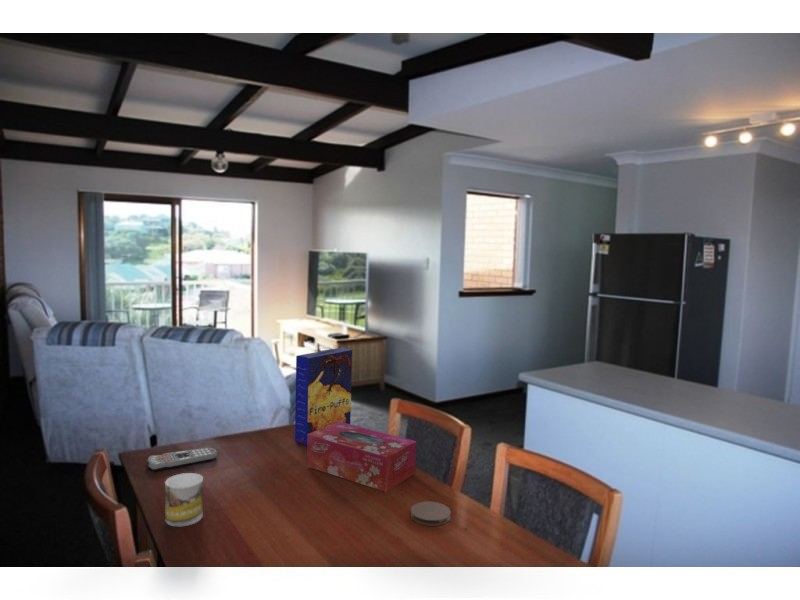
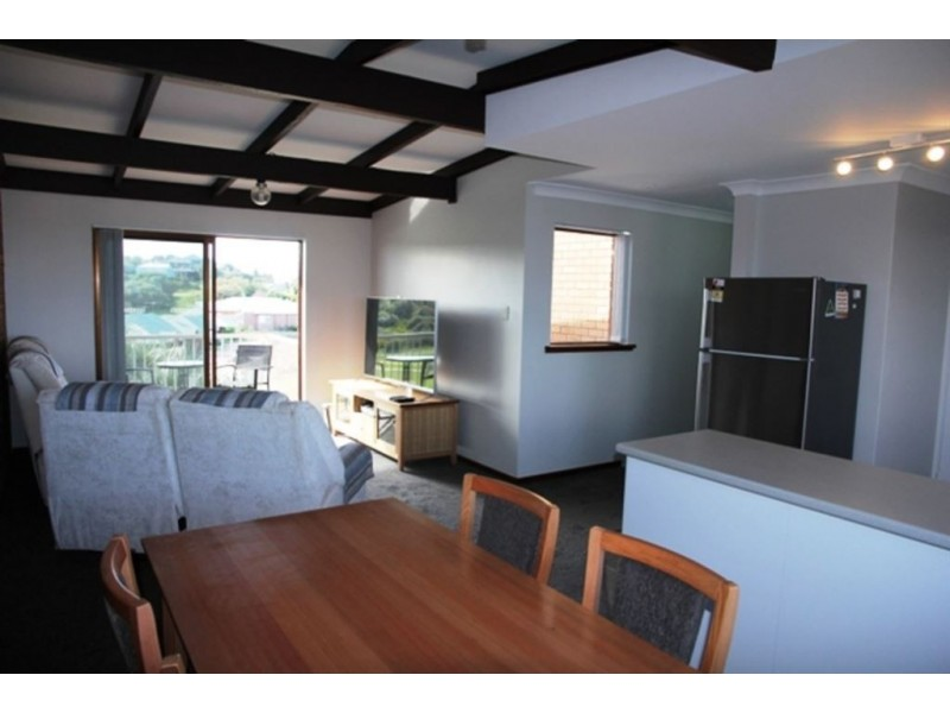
- cereal box [294,347,353,446]
- tissue box [306,422,417,493]
- coaster [410,501,452,527]
- remote control [146,447,218,472]
- mug [164,472,204,527]
